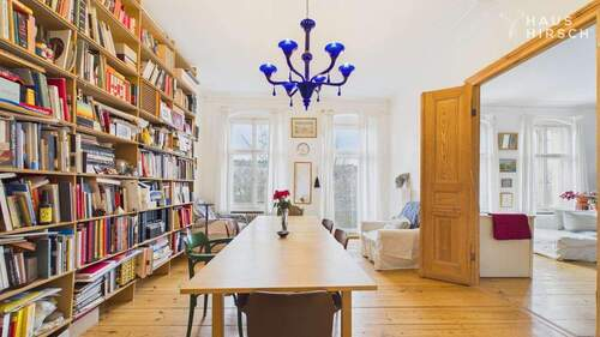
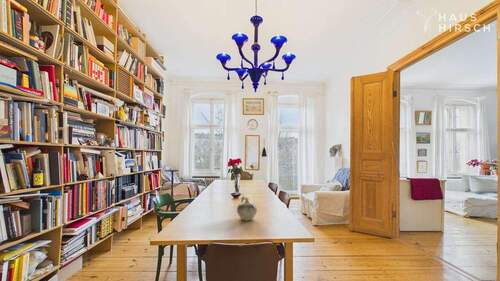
+ teapot [236,196,258,222]
